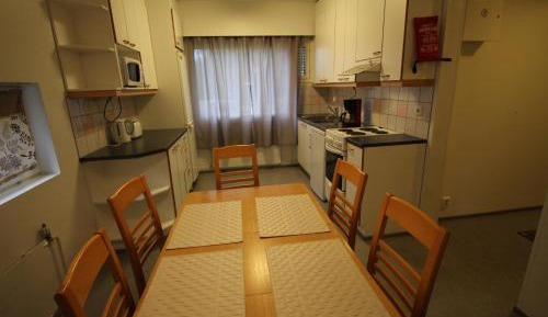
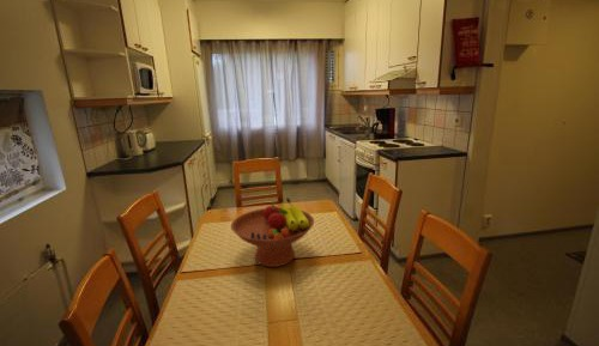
+ fruit bowl [230,196,315,268]
